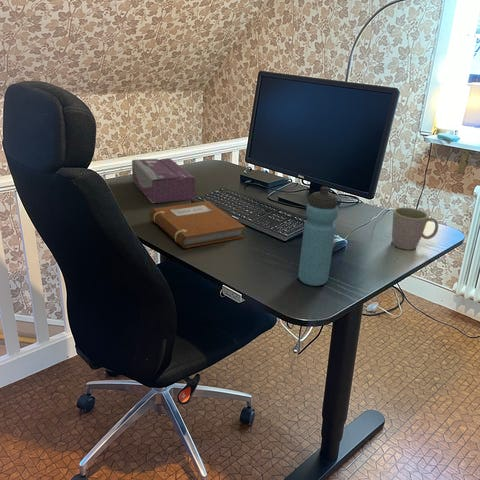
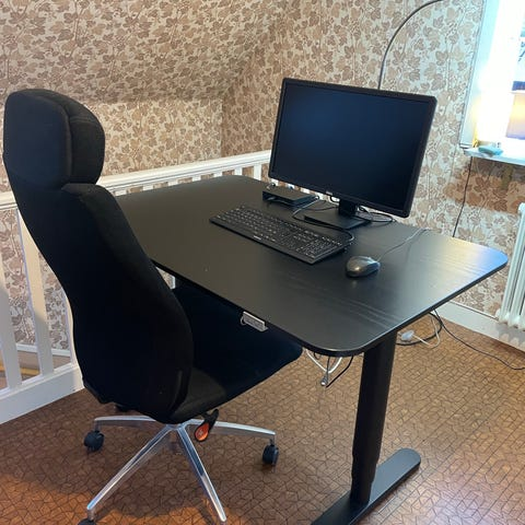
- notebook [149,200,246,249]
- tissue box [131,157,196,204]
- water bottle [297,186,339,287]
- mug [391,206,439,251]
